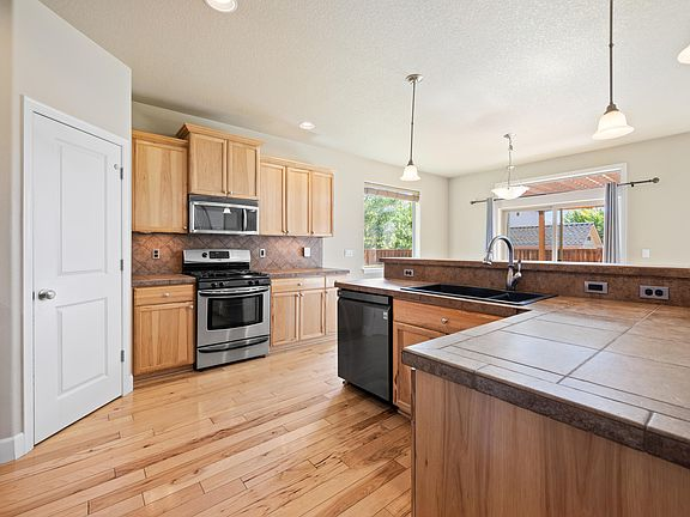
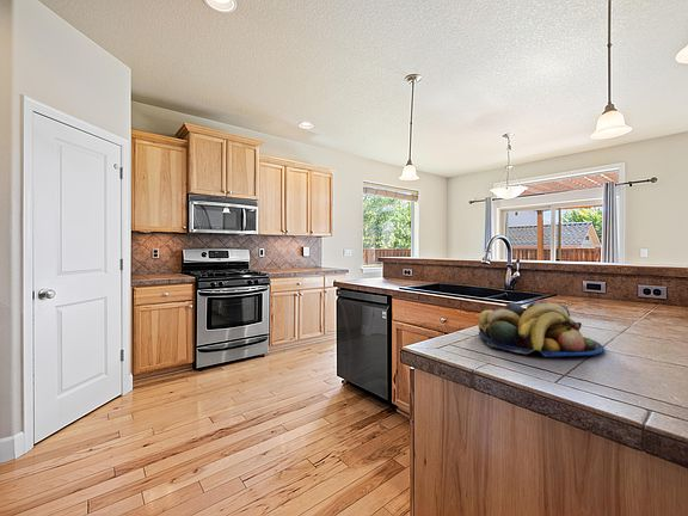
+ fruit bowl [477,300,606,358]
